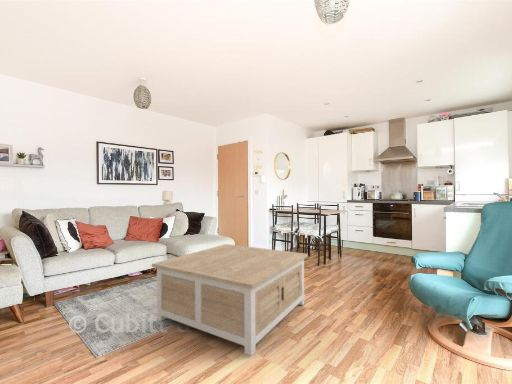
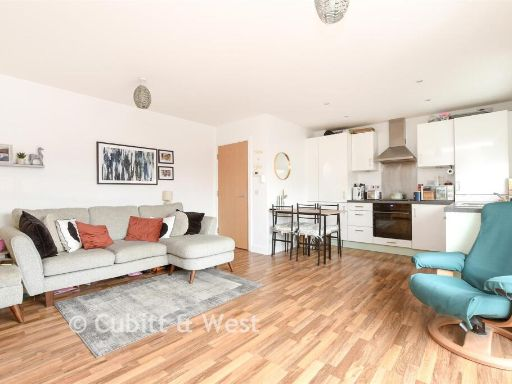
- coffee table [151,243,309,357]
